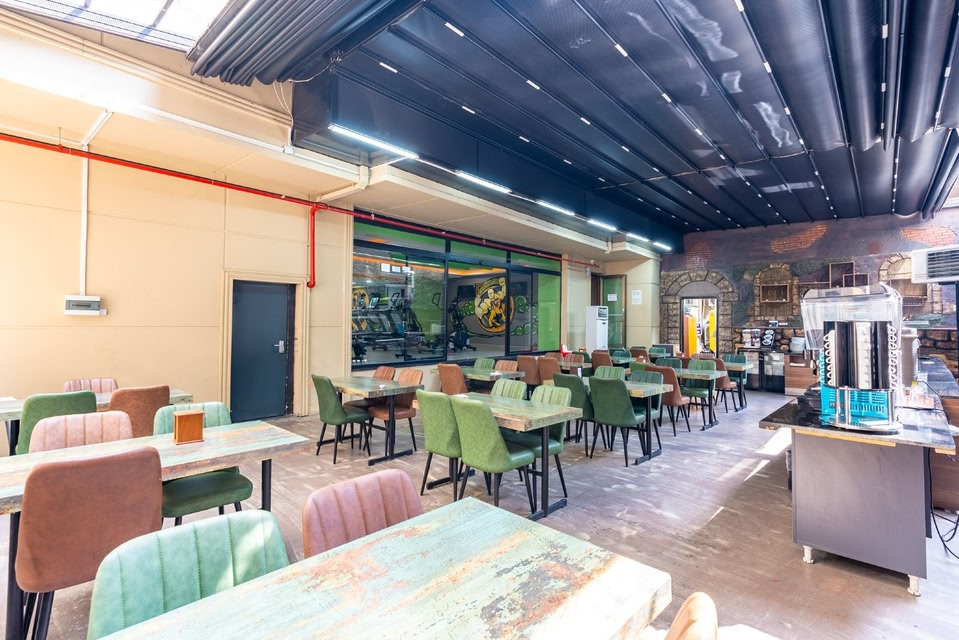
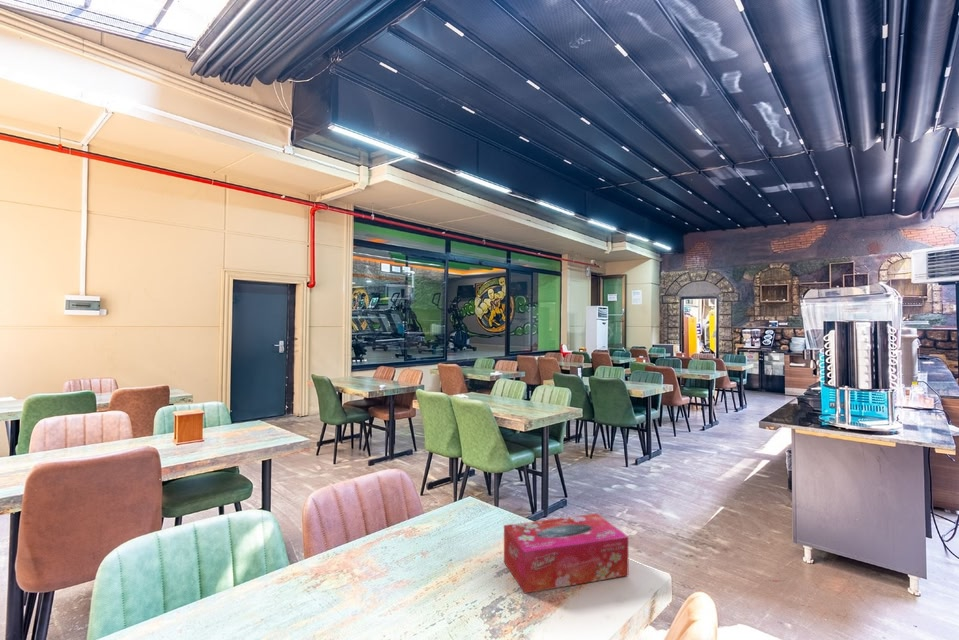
+ tissue box [503,513,629,594]
